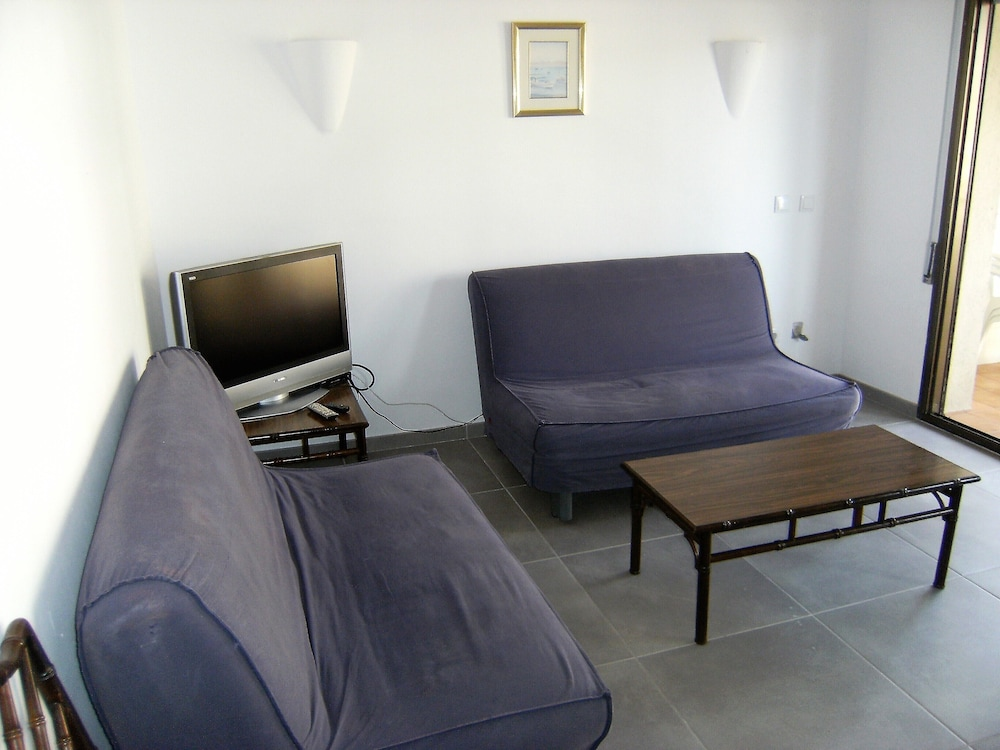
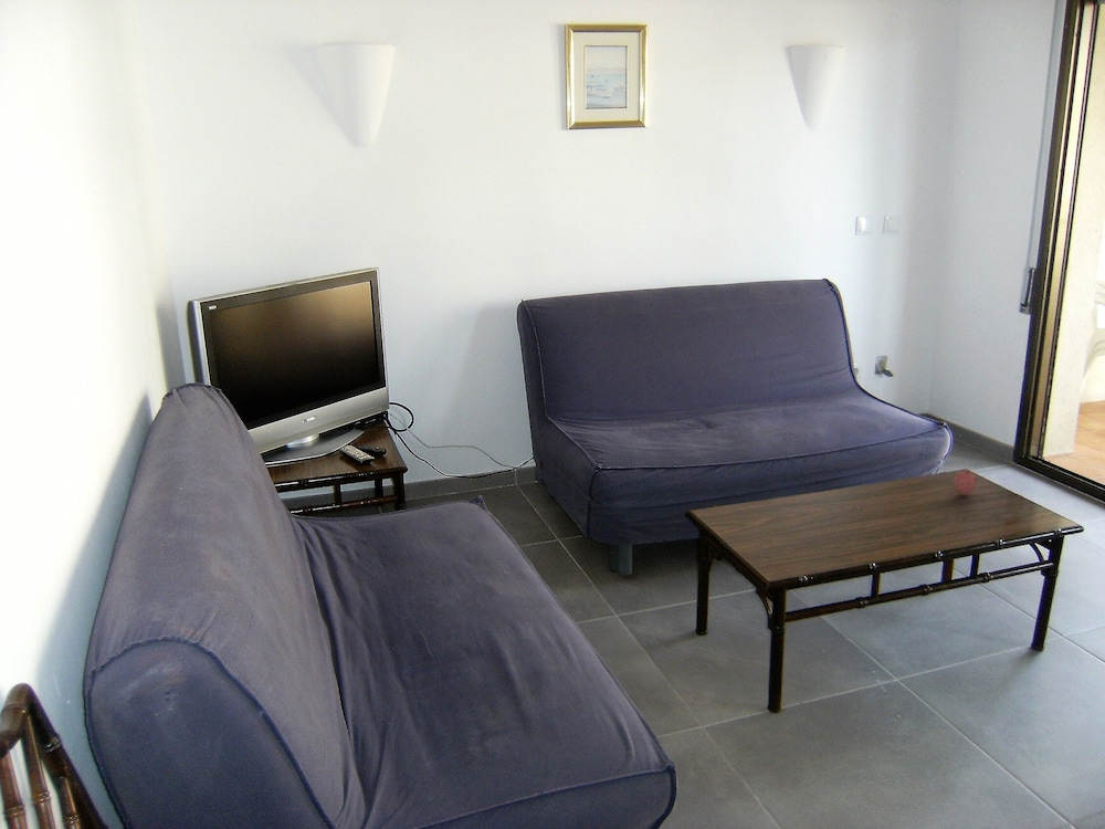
+ fruit [953,469,978,495]
